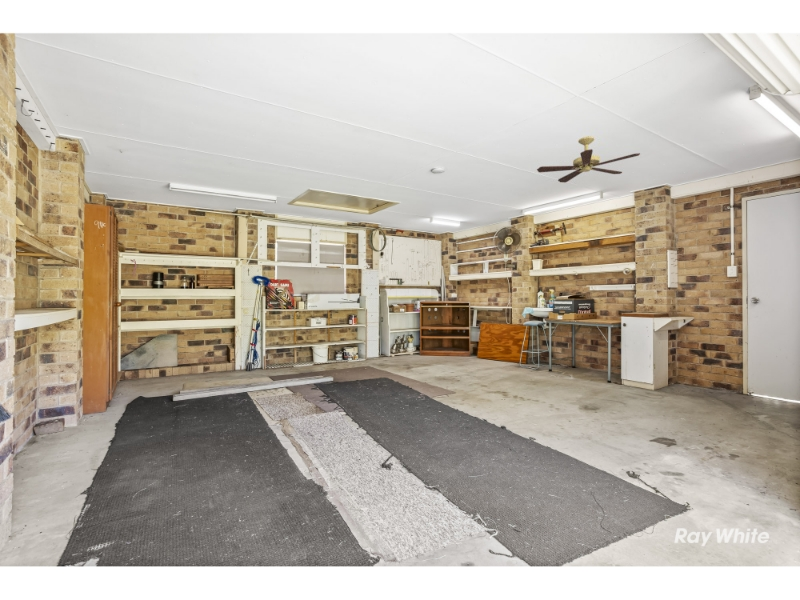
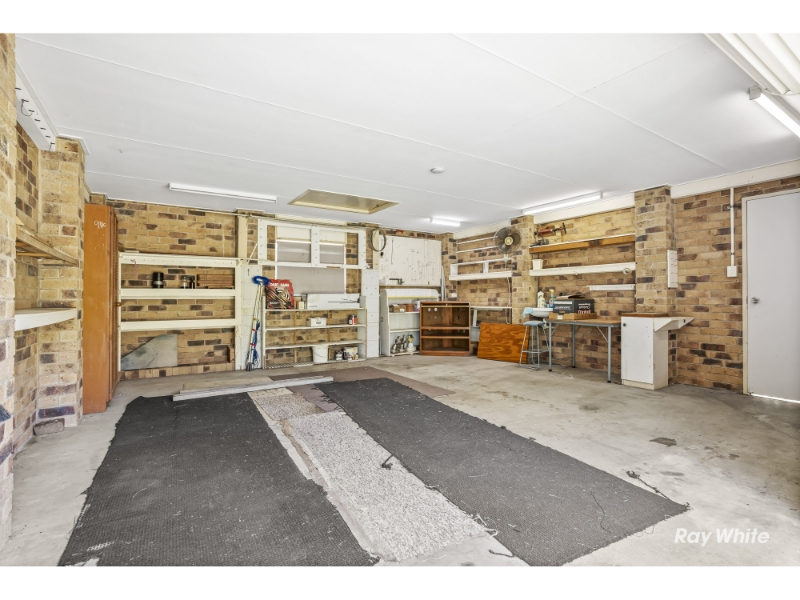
- ceiling fan [536,136,641,184]
